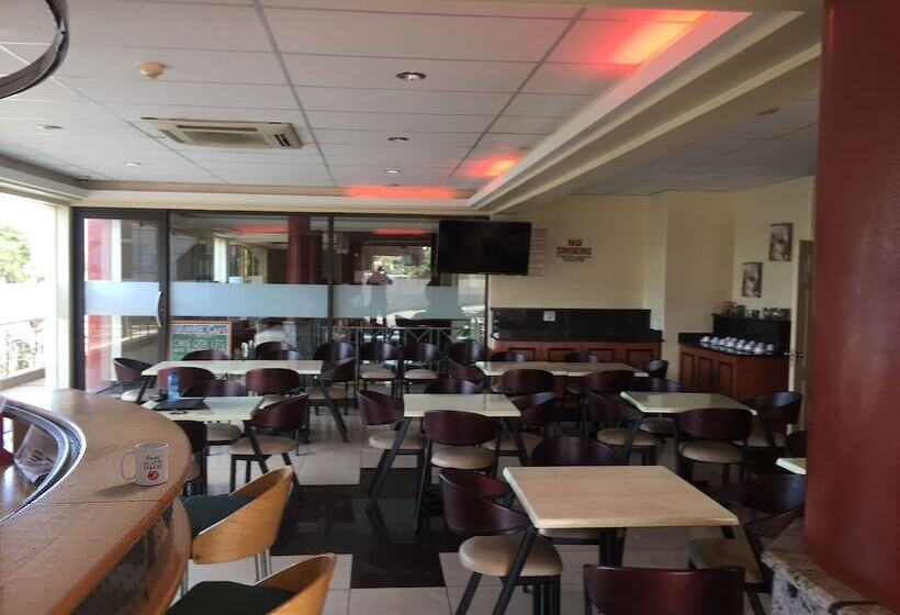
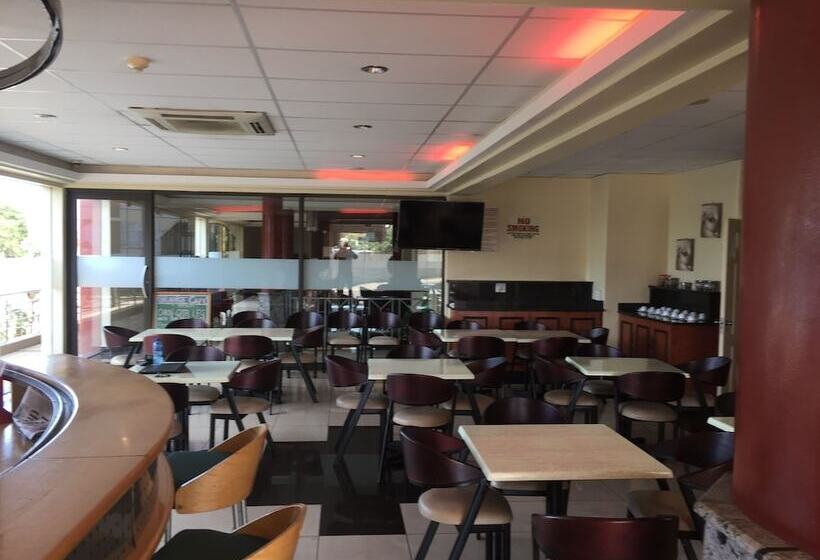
- mug [120,440,169,487]
